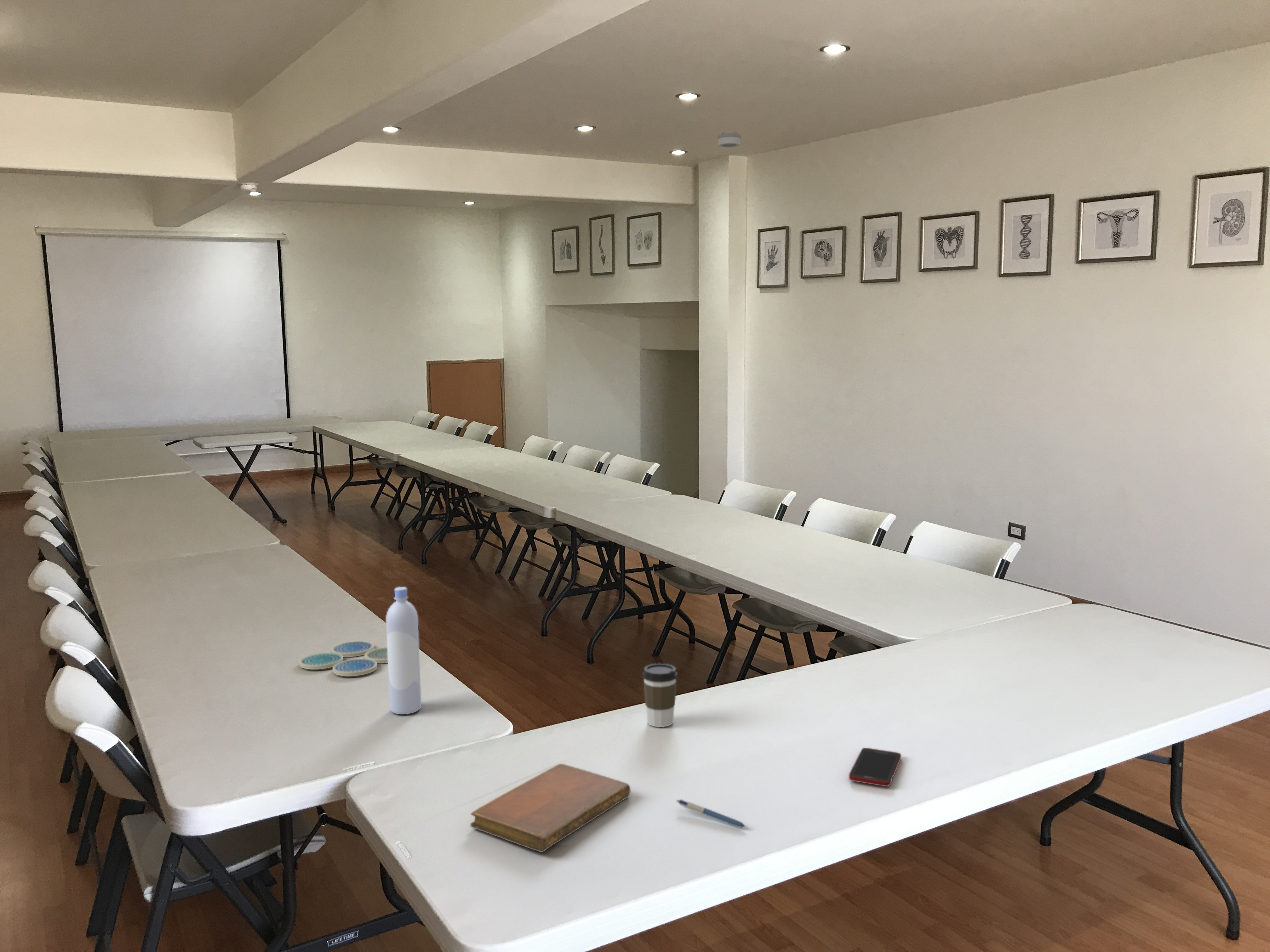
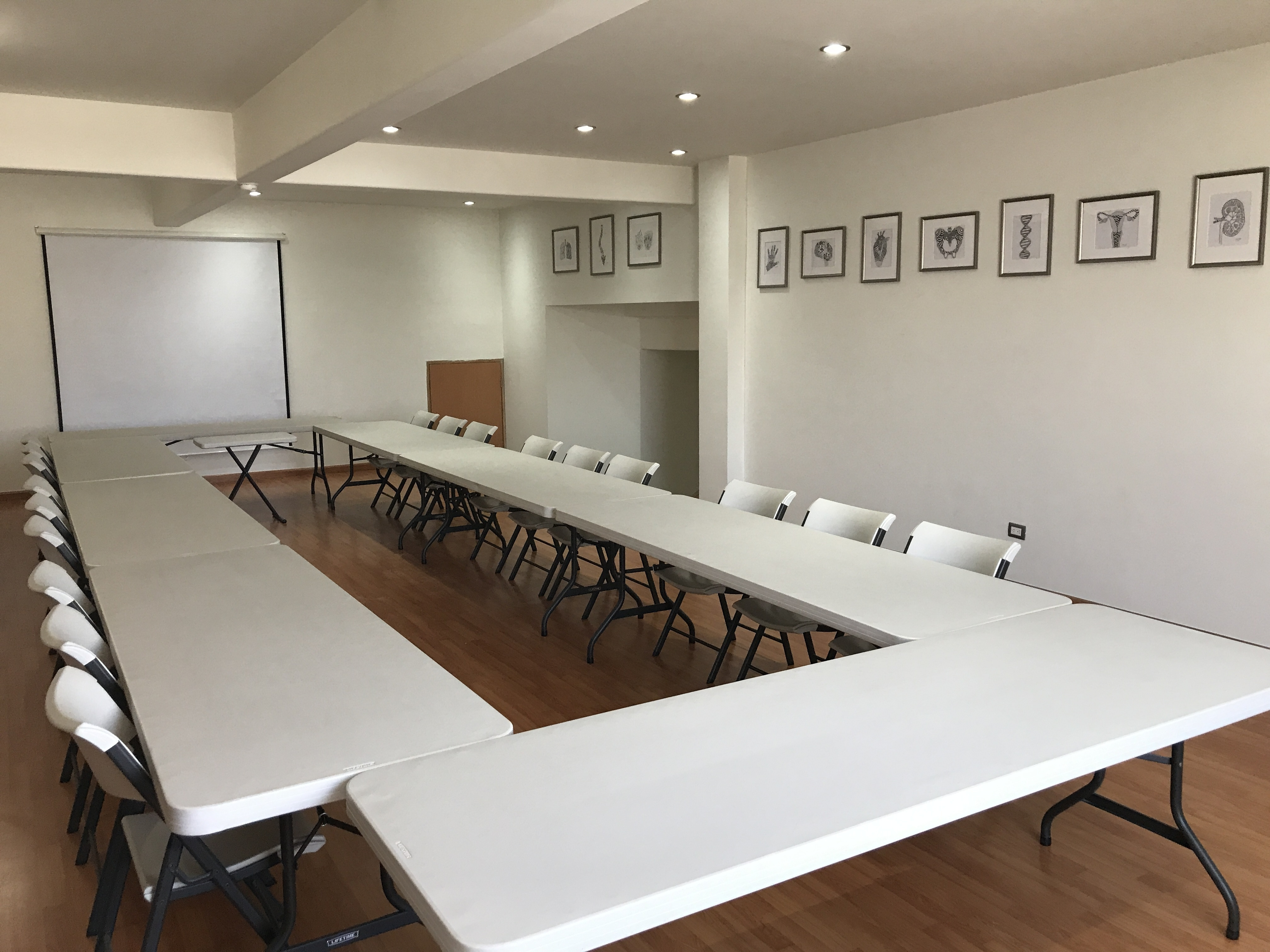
- bottle [386,586,422,715]
- coffee cup [642,663,678,728]
- drink coaster [299,641,388,677]
- smoke detector [717,131,742,148]
- pen [676,799,747,828]
- cell phone [849,747,901,787]
- notebook [470,763,631,853]
